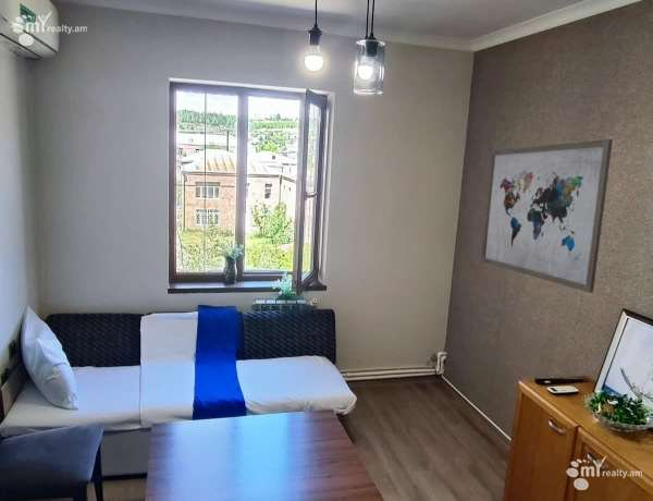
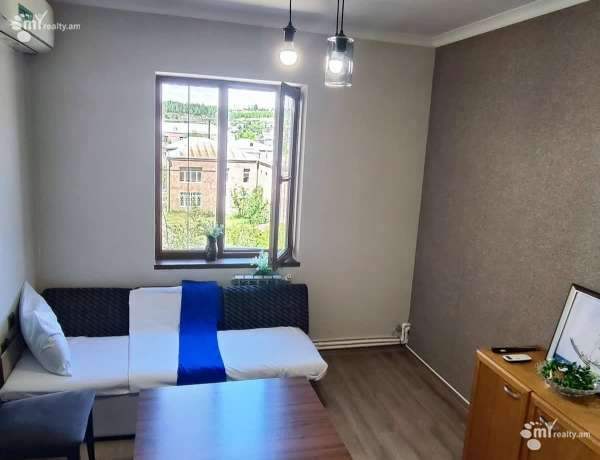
- wall art [480,138,614,294]
